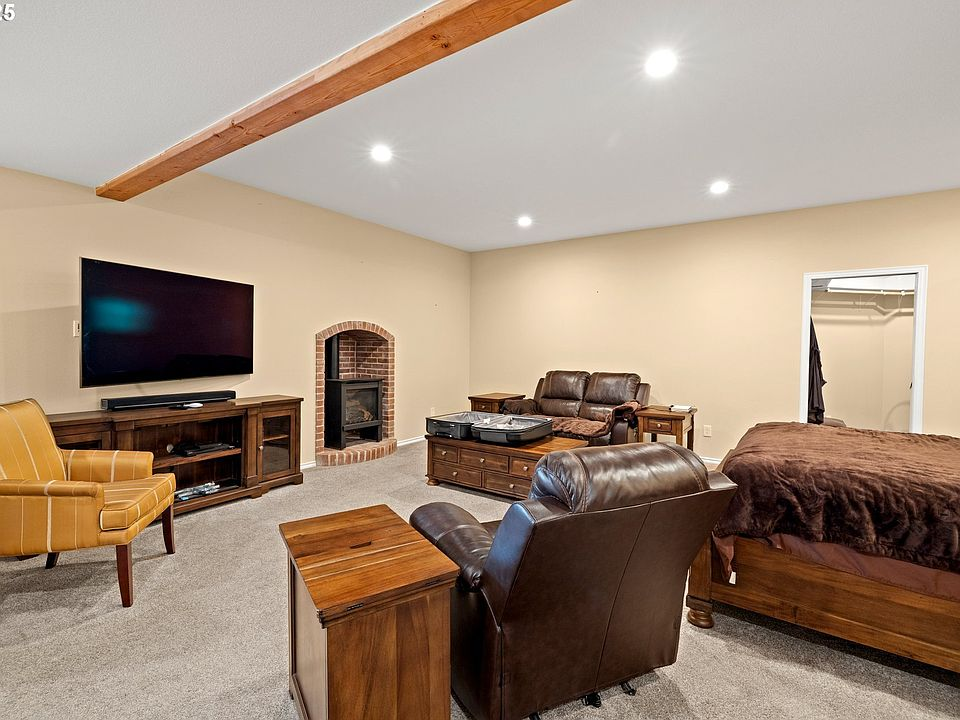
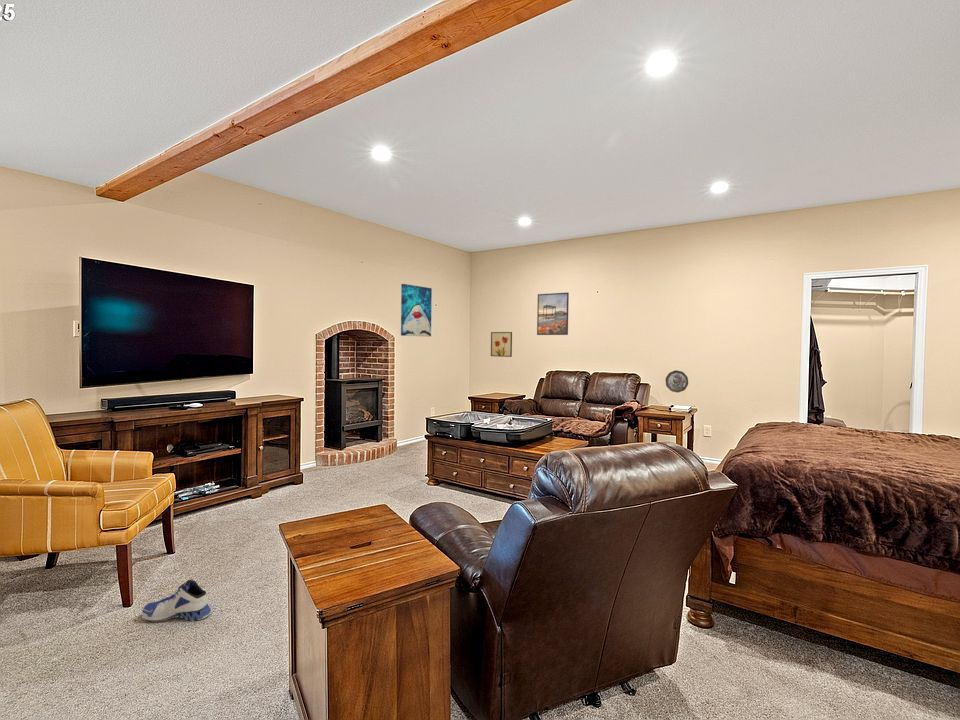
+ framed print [536,291,570,336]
+ sneaker [141,578,212,622]
+ wall art [400,283,433,338]
+ decorative plate [664,369,689,394]
+ wall art [490,331,513,358]
